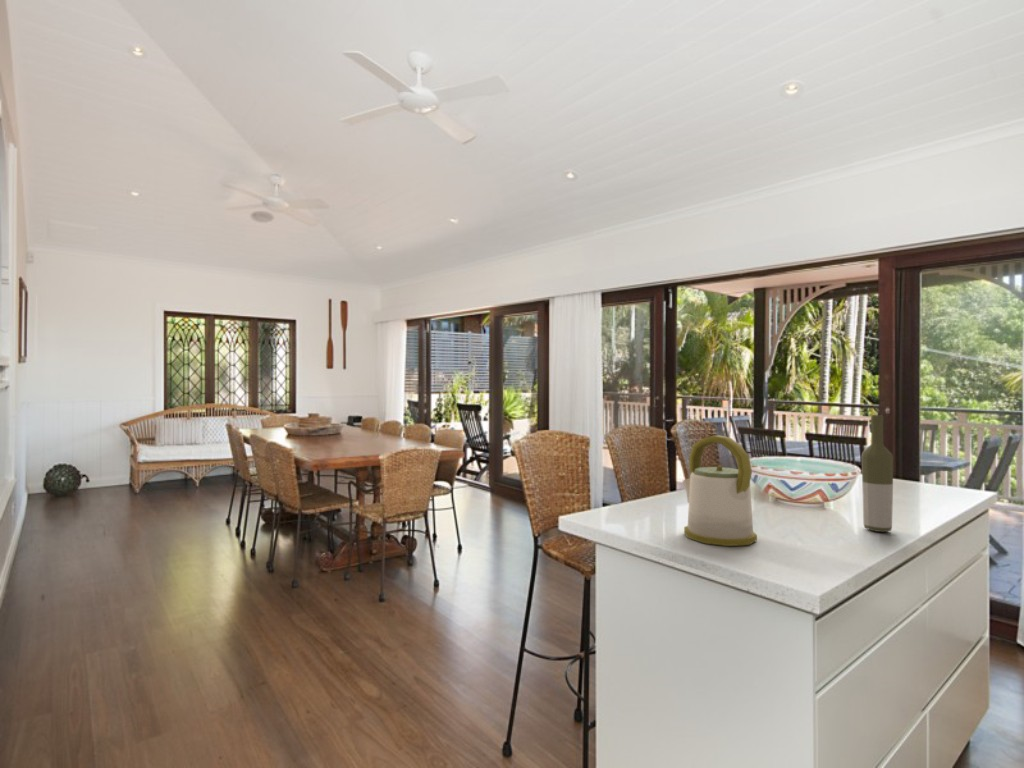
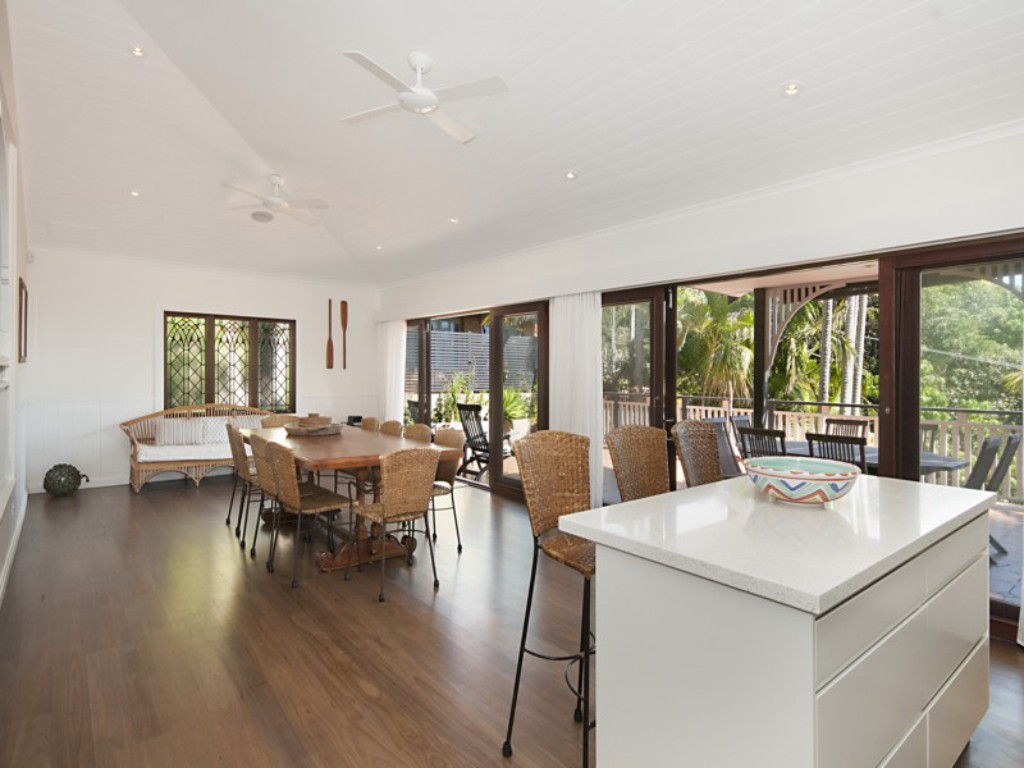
- kettle [681,434,758,547]
- bottle [861,414,894,533]
